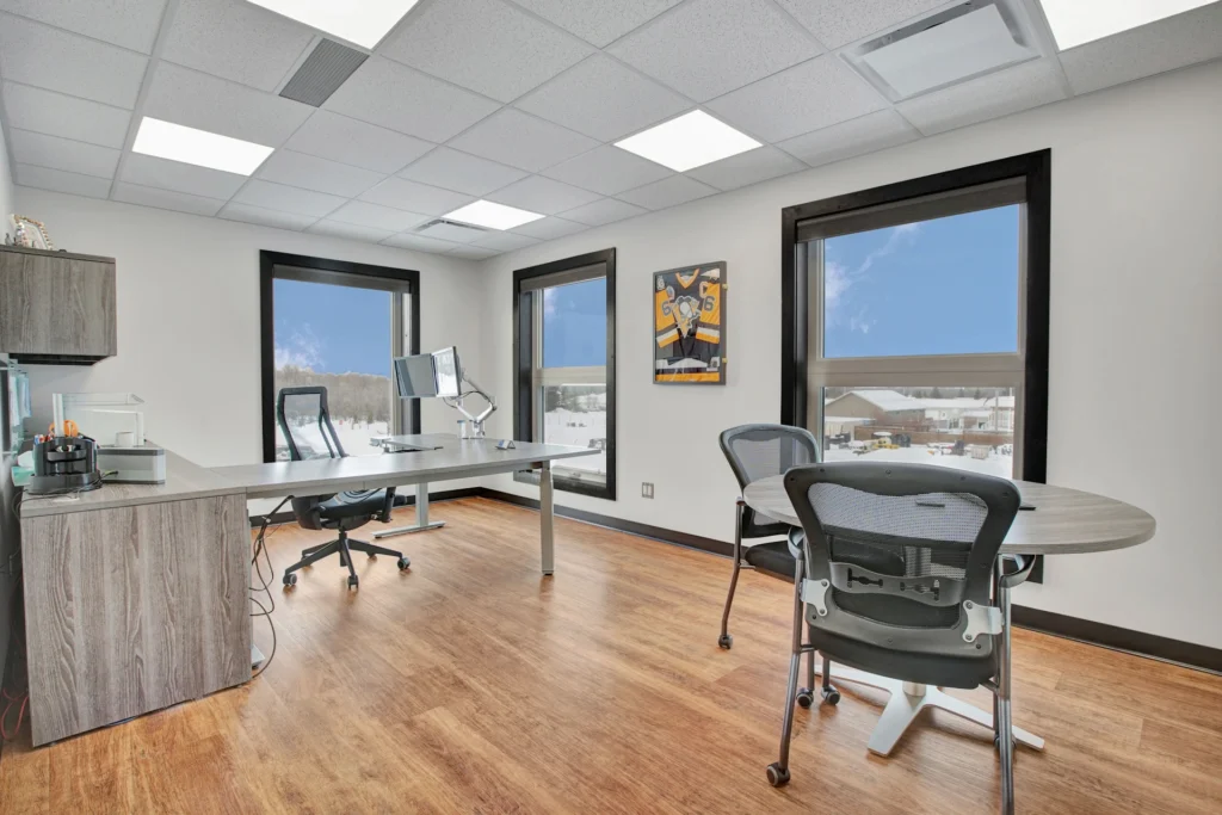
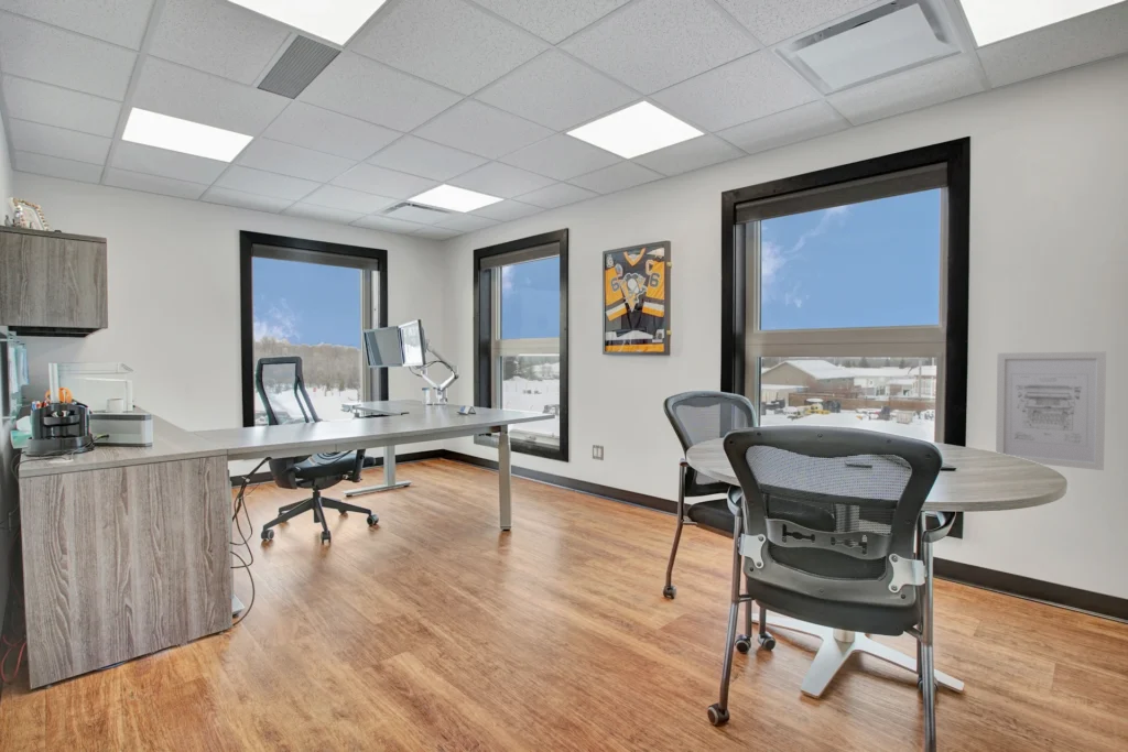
+ wall art [995,351,1107,471]
